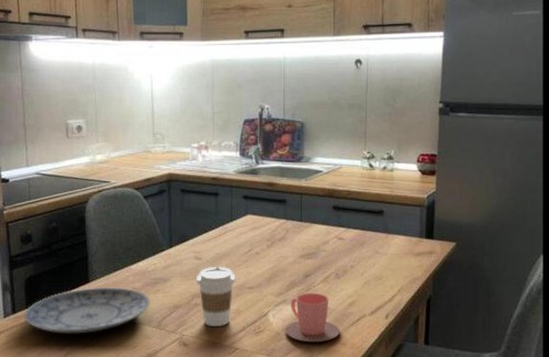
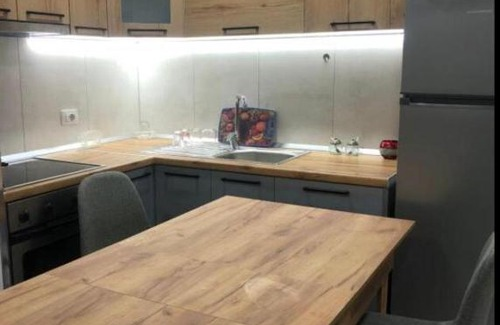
- cup [284,292,340,343]
- plate [23,287,150,334]
- coffee cup [195,266,236,327]
